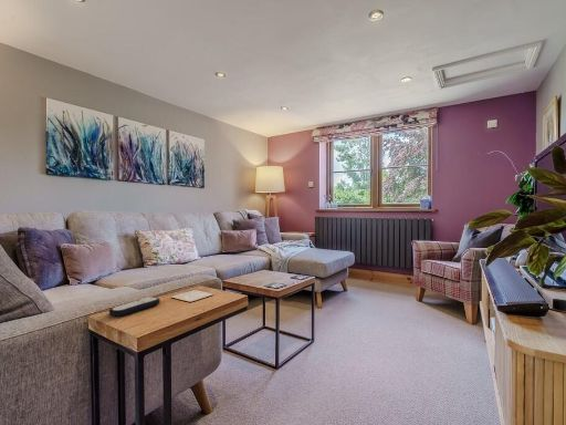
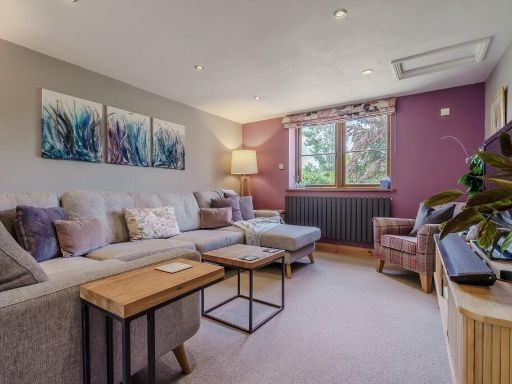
- remote control [108,296,161,318]
